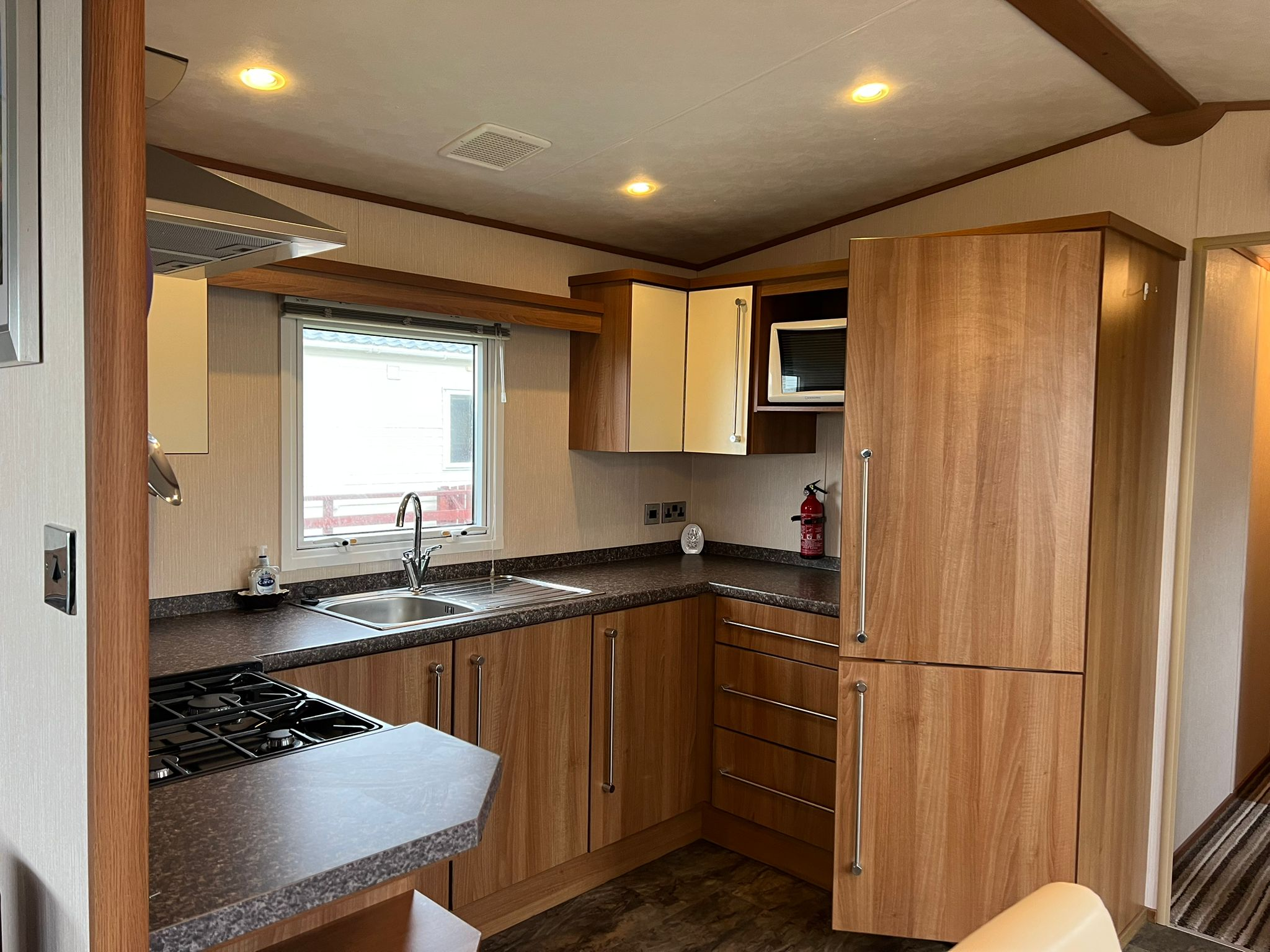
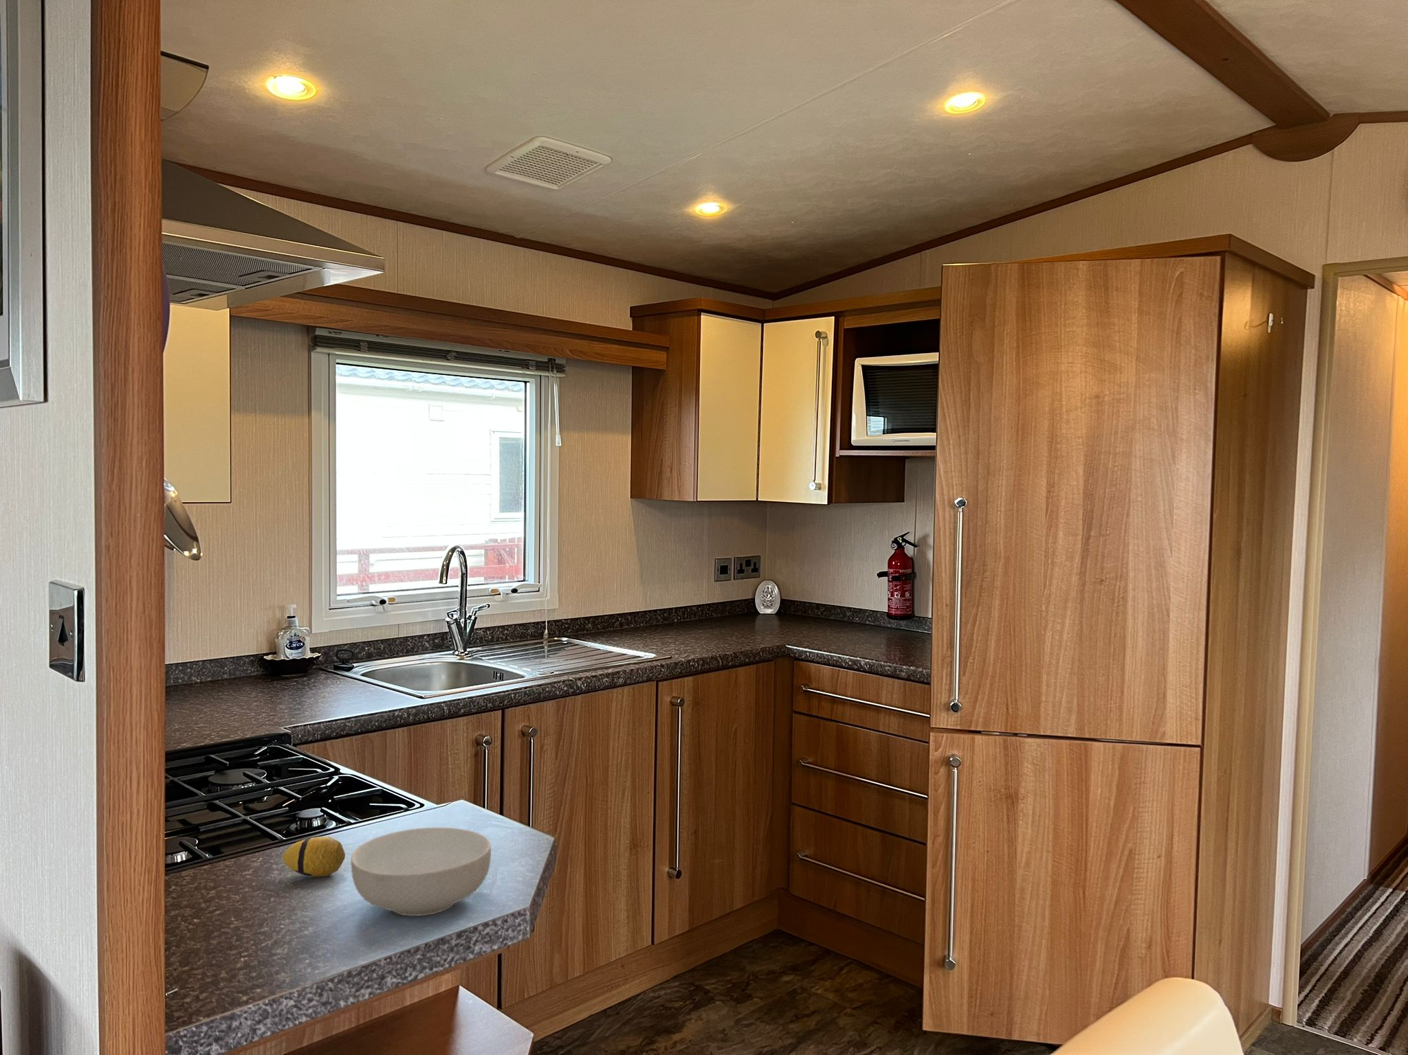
+ decorative egg [282,836,346,878]
+ cereal bowl [350,827,491,916]
